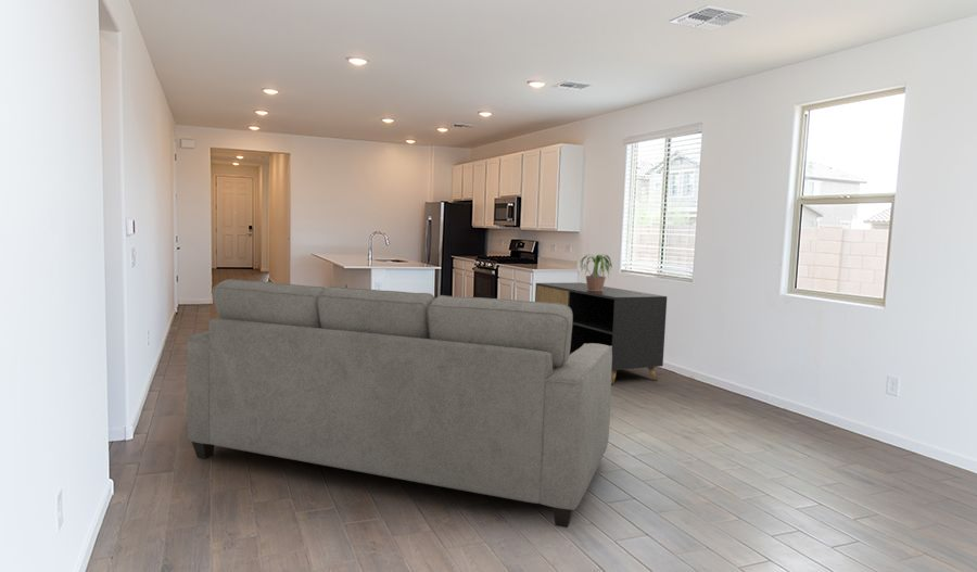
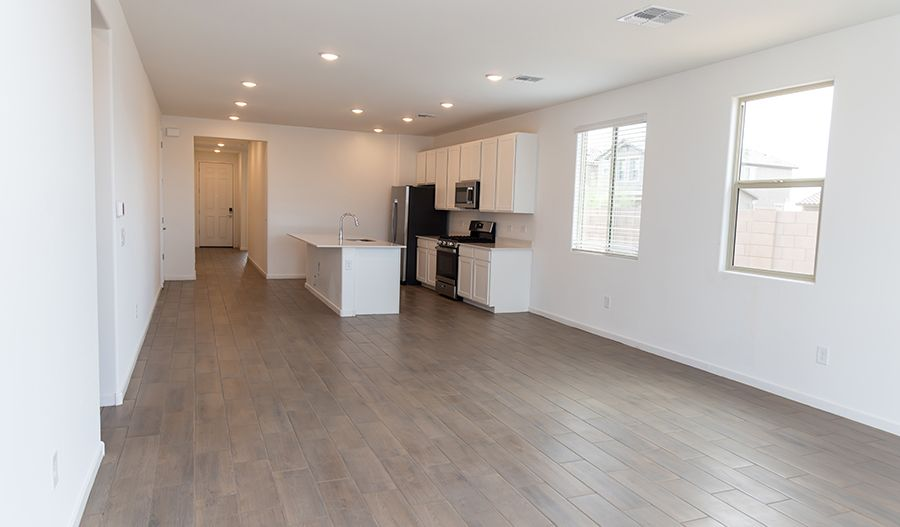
- potted plant [579,253,613,291]
- sofa [186,278,612,529]
- credenza [534,281,668,385]
